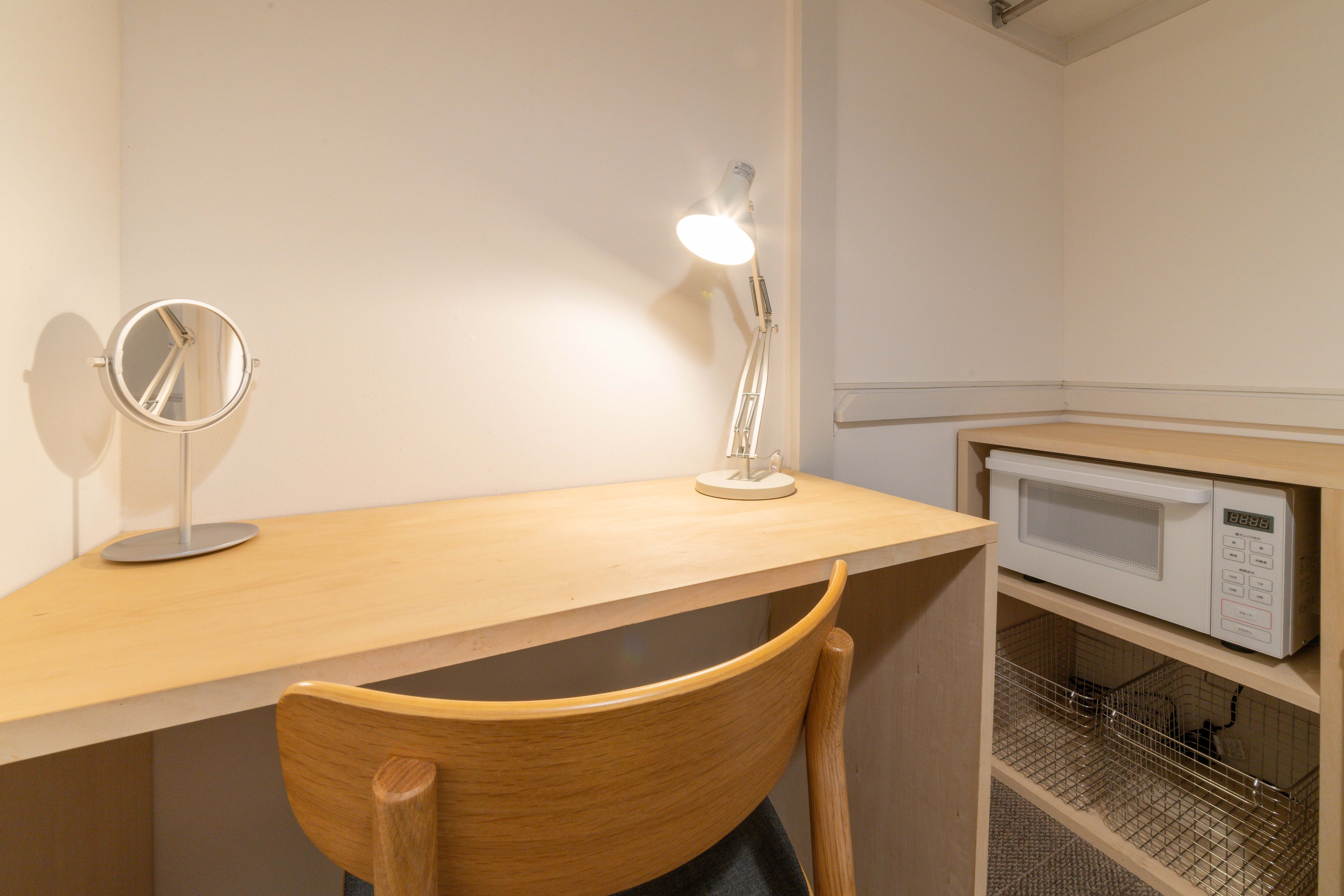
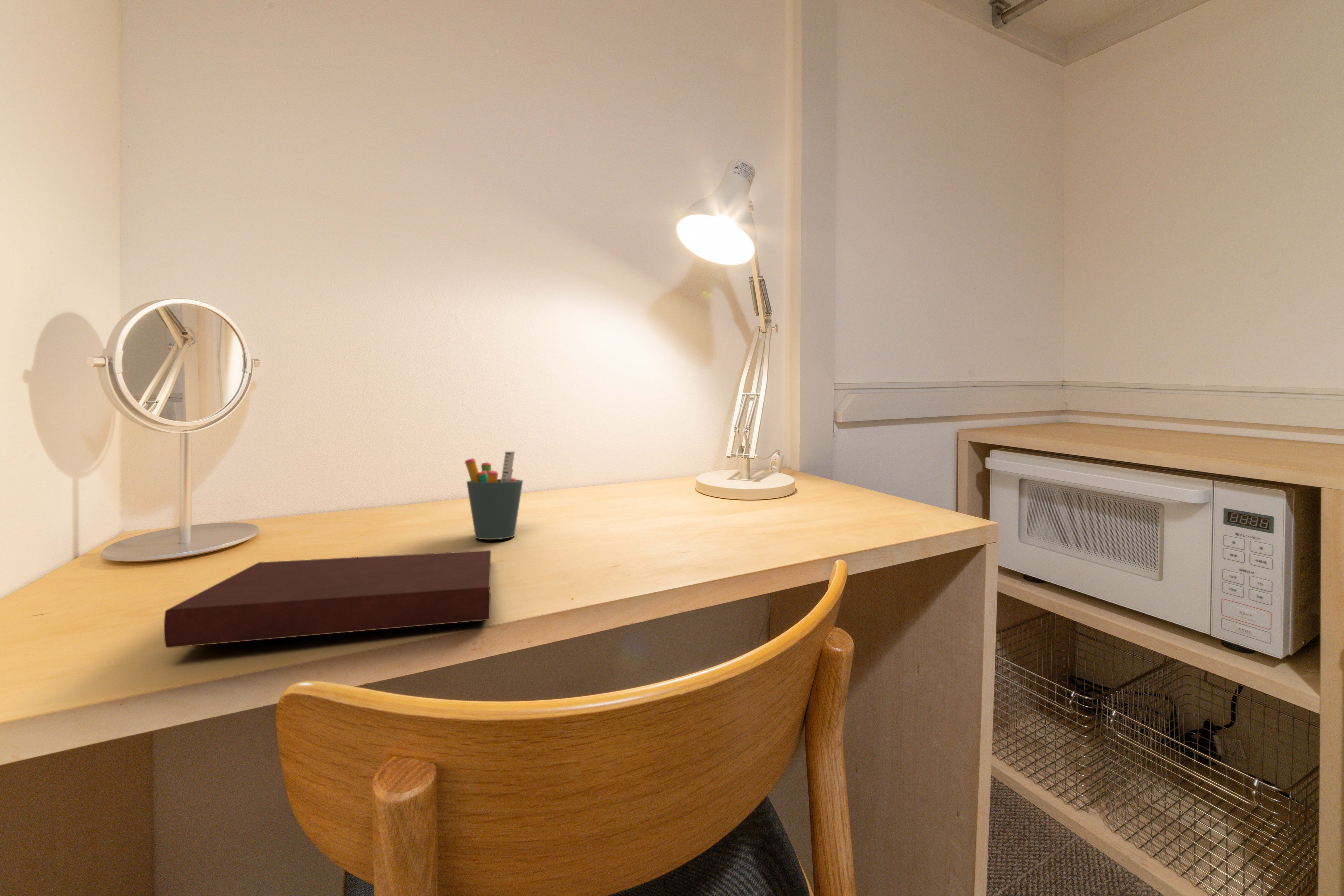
+ notebook [163,550,491,649]
+ pen holder [464,451,523,540]
